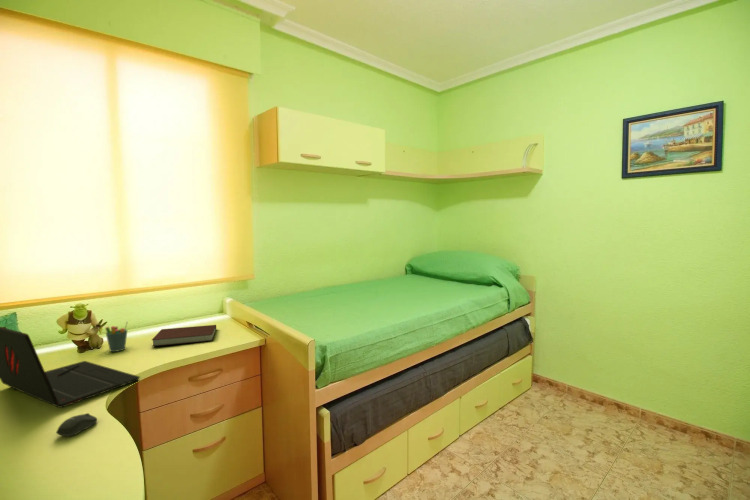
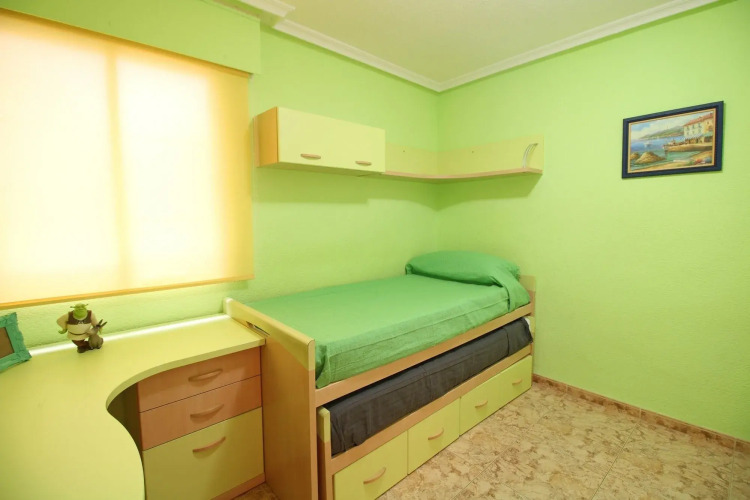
- notebook [151,324,217,347]
- computer mouse [55,412,98,437]
- laptop [0,326,141,409]
- pen holder [104,320,129,353]
